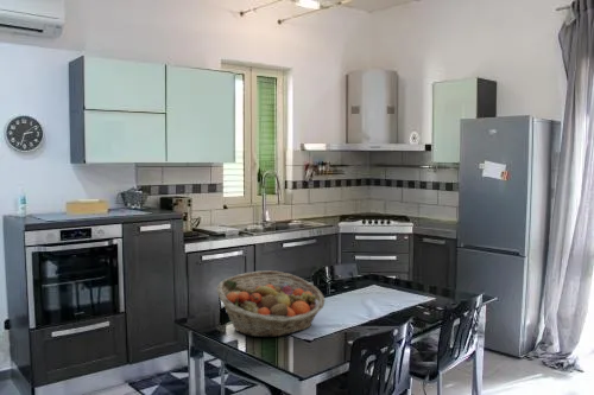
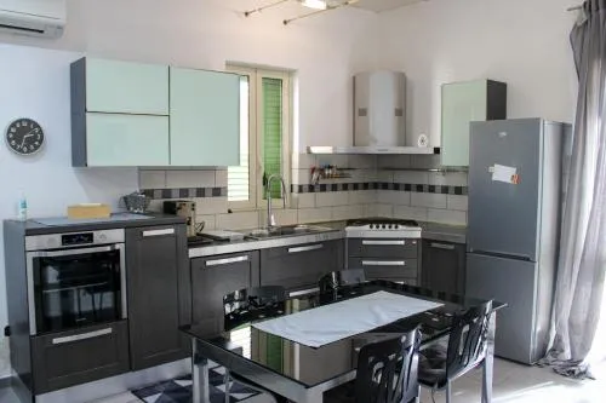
- fruit basket [215,269,327,338]
